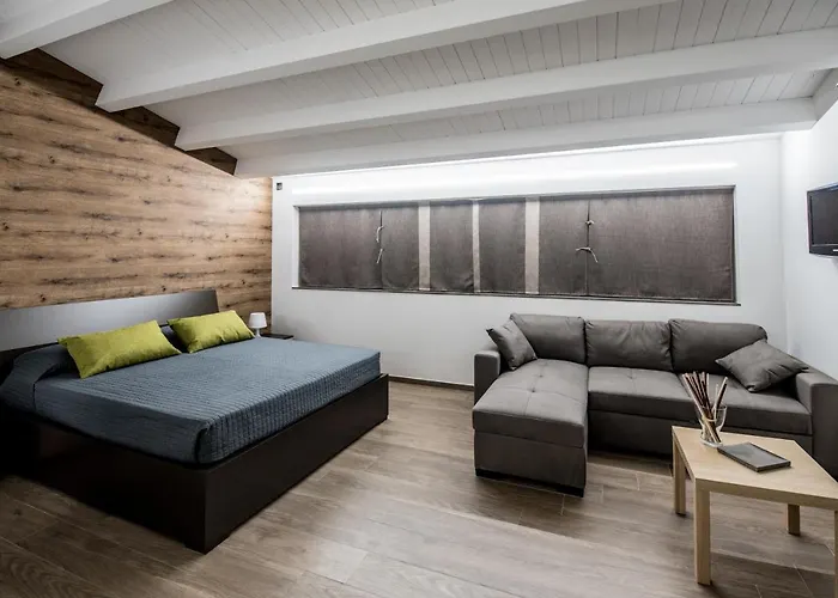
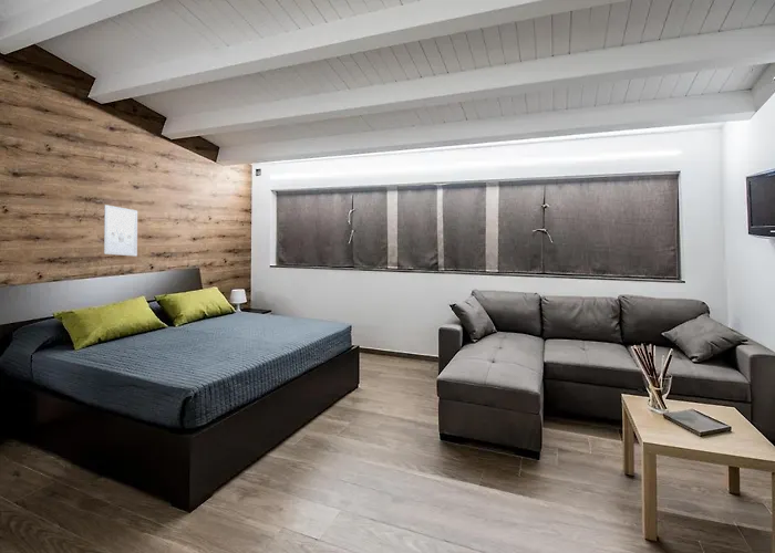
+ wall art [103,204,138,258]
